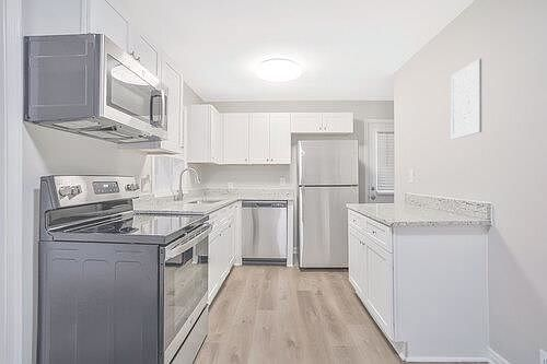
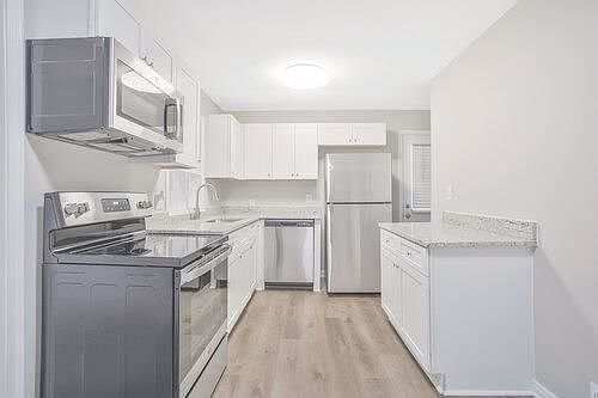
- wall art [450,58,482,140]
